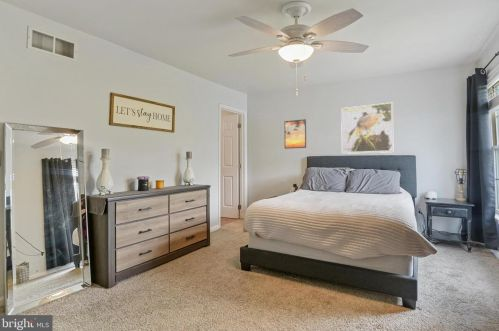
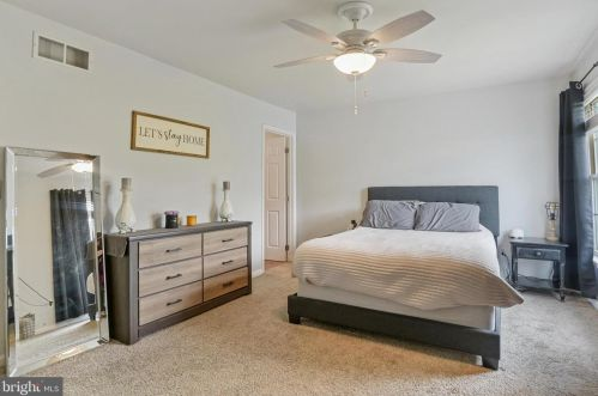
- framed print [340,102,394,155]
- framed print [283,118,307,150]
